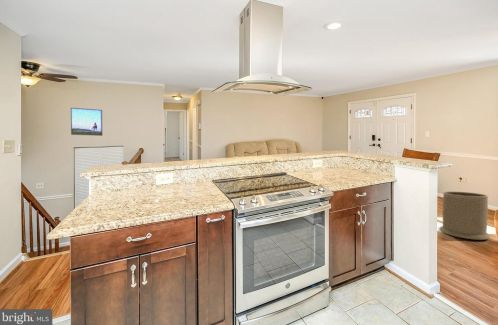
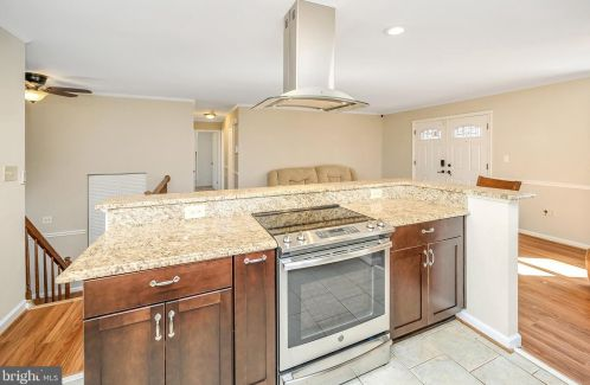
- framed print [70,107,103,137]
- trash can [439,191,491,241]
